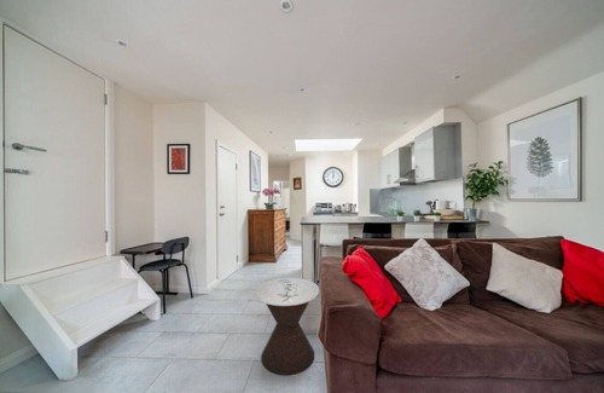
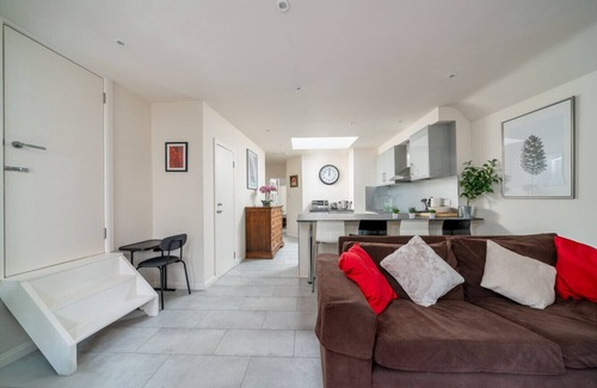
- side table [254,277,320,377]
